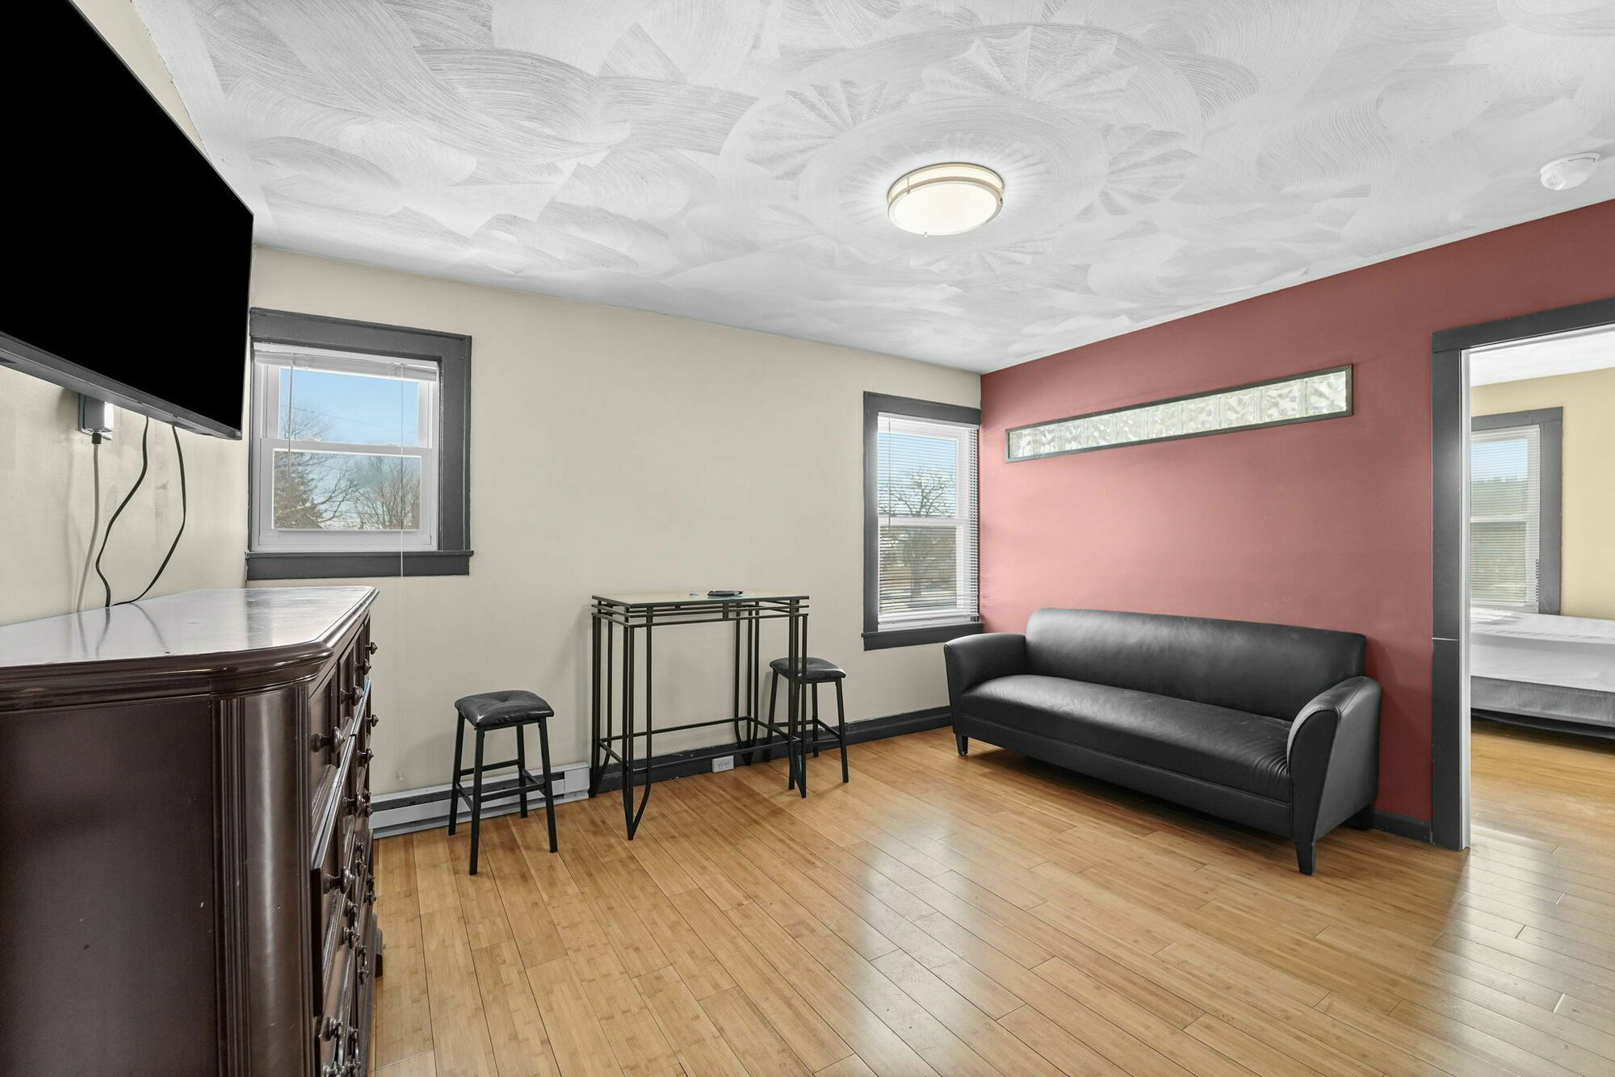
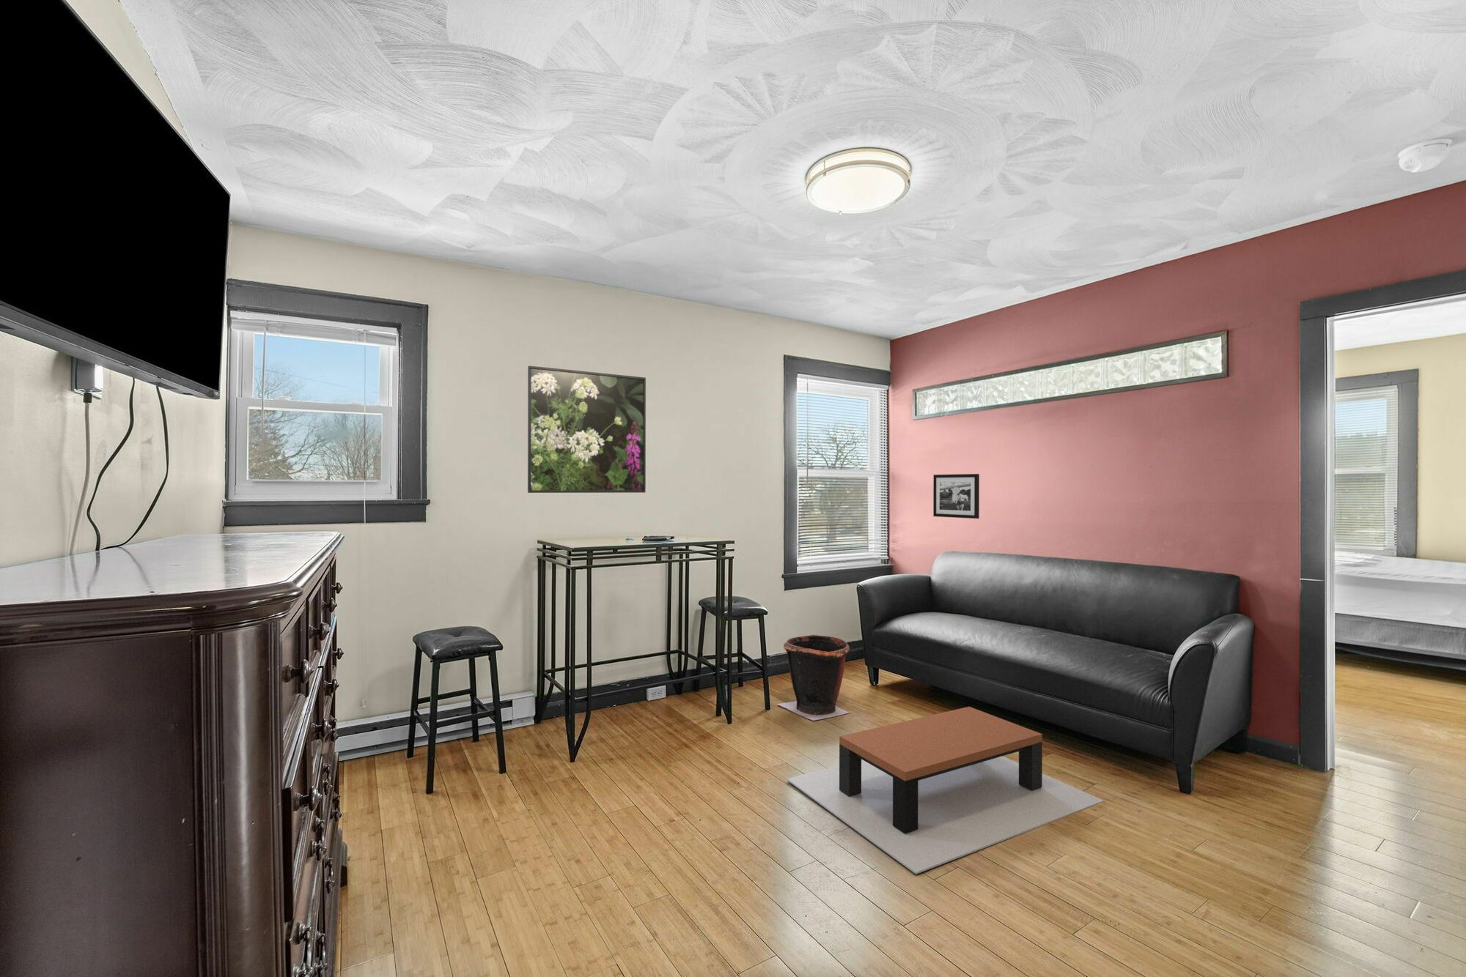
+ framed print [527,364,647,494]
+ waste bin [777,631,851,722]
+ coffee table [786,705,1105,876]
+ picture frame [933,473,980,519]
